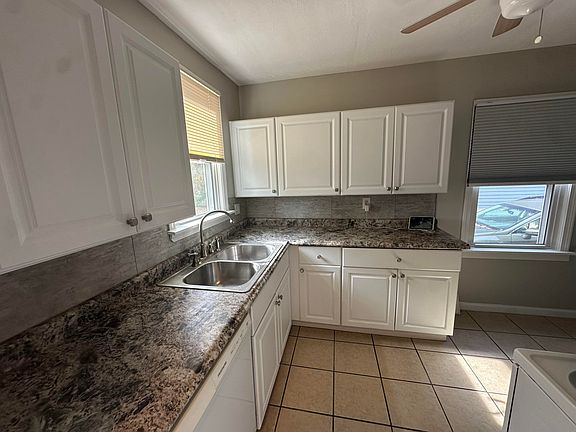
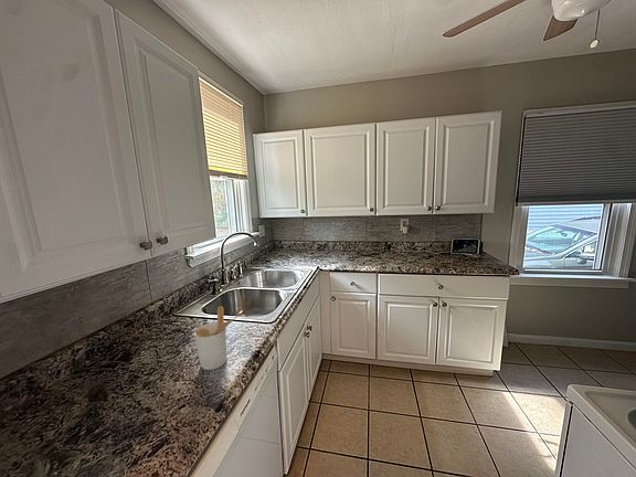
+ utensil holder [193,305,240,371]
